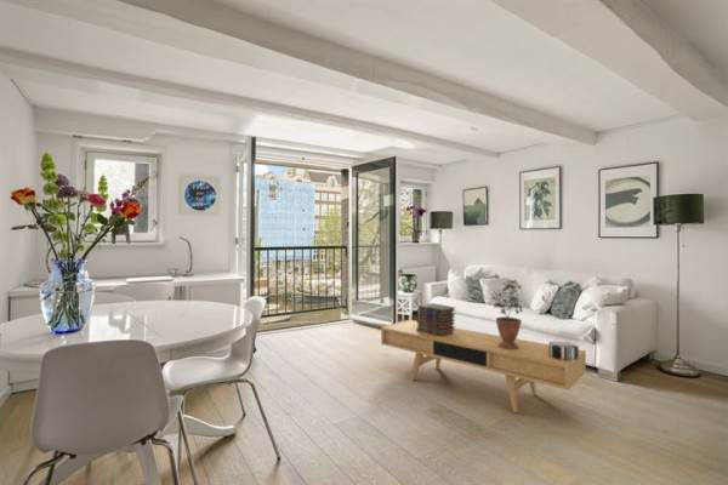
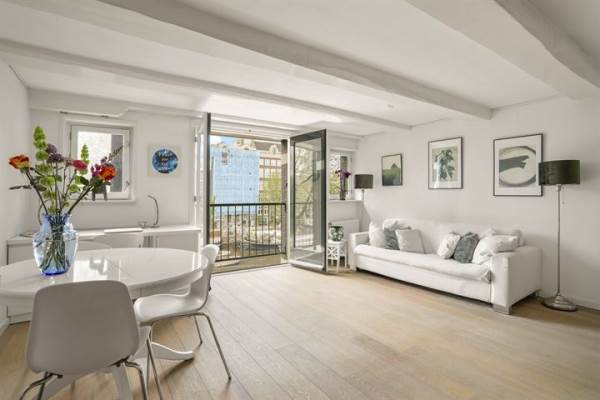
- book stack [416,302,457,337]
- decorative box [547,340,580,360]
- potted plant [490,278,524,349]
- tv console [380,319,587,415]
